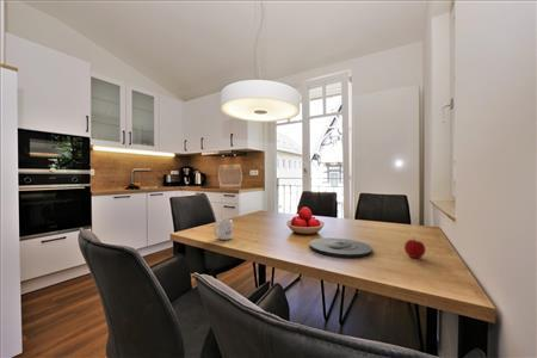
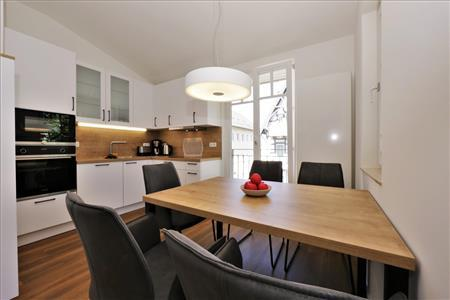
- mug [212,218,234,241]
- apple [403,236,427,259]
- plate [308,237,374,259]
